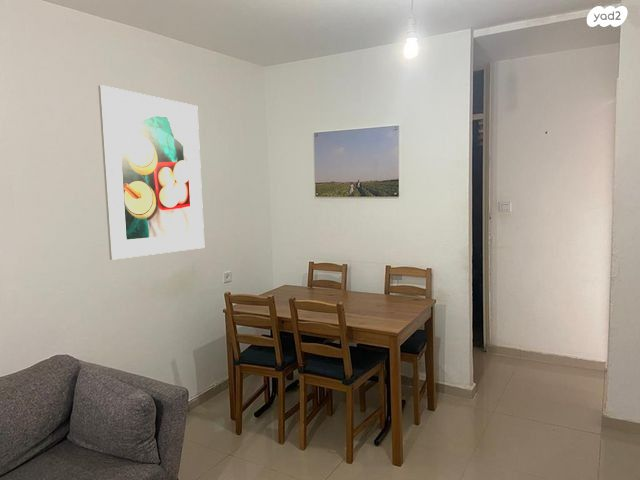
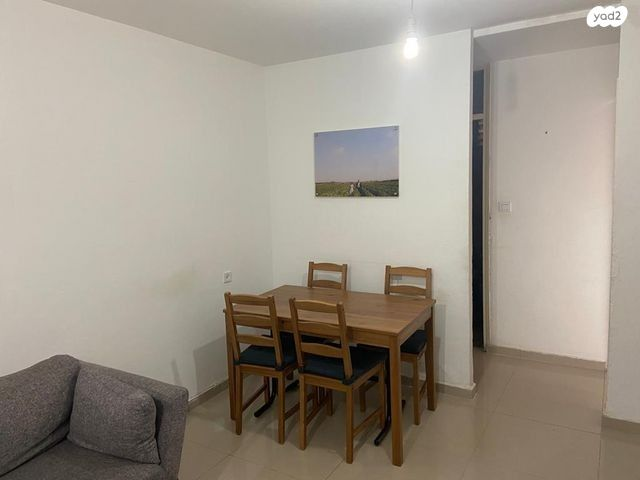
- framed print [97,84,205,261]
